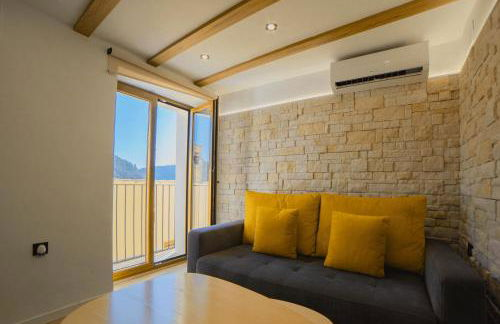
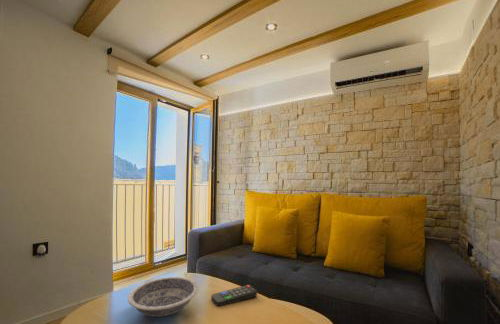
+ remote control [210,284,258,307]
+ bowl [127,276,199,318]
